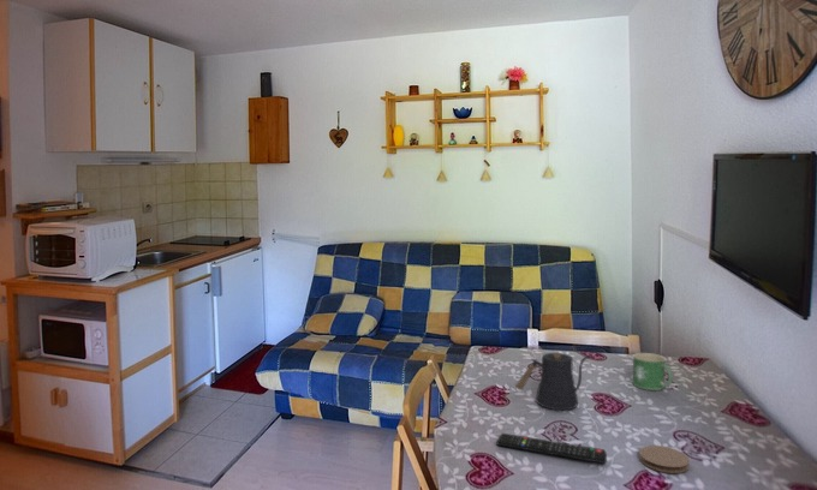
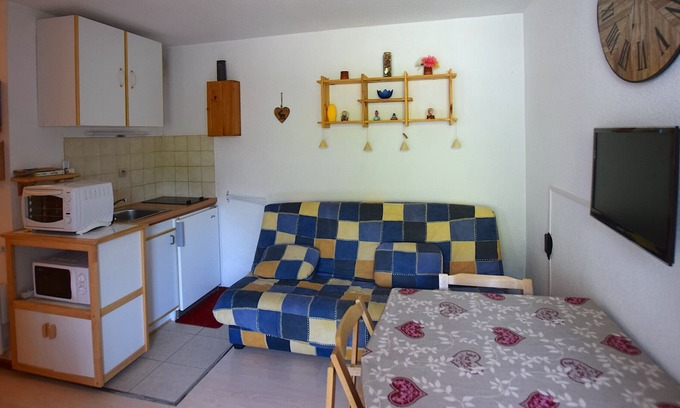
- kettle [514,352,592,411]
- mug [631,352,674,392]
- remote control [496,432,608,465]
- coaster [638,444,691,474]
